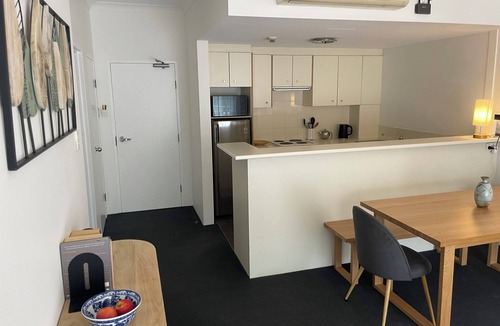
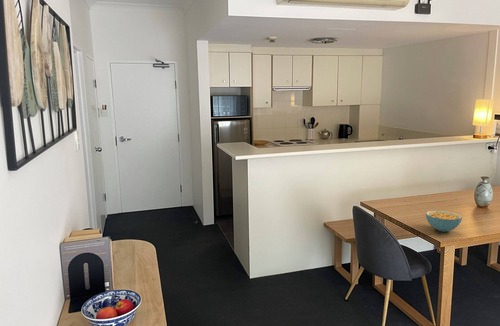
+ cereal bowl [425,209,463,233]
